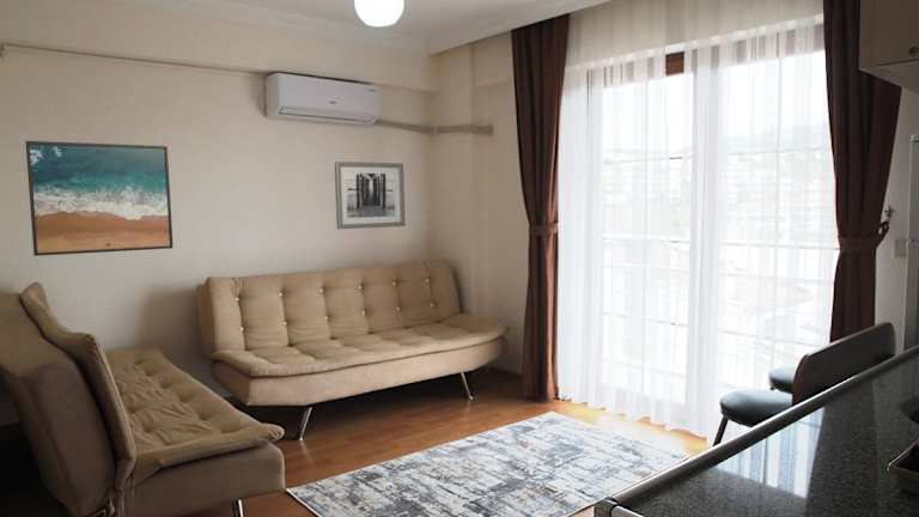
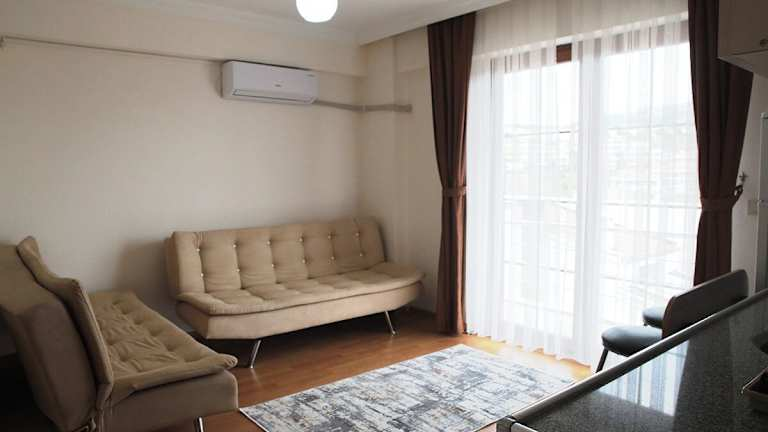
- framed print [24,140,175,257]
- wall art [334,160,407,230]
